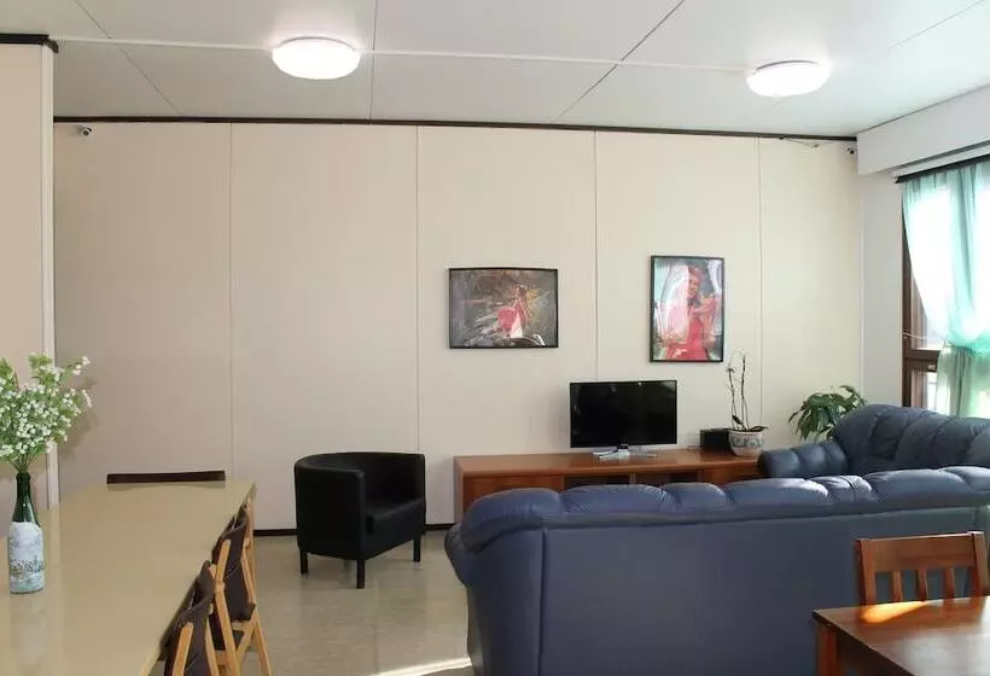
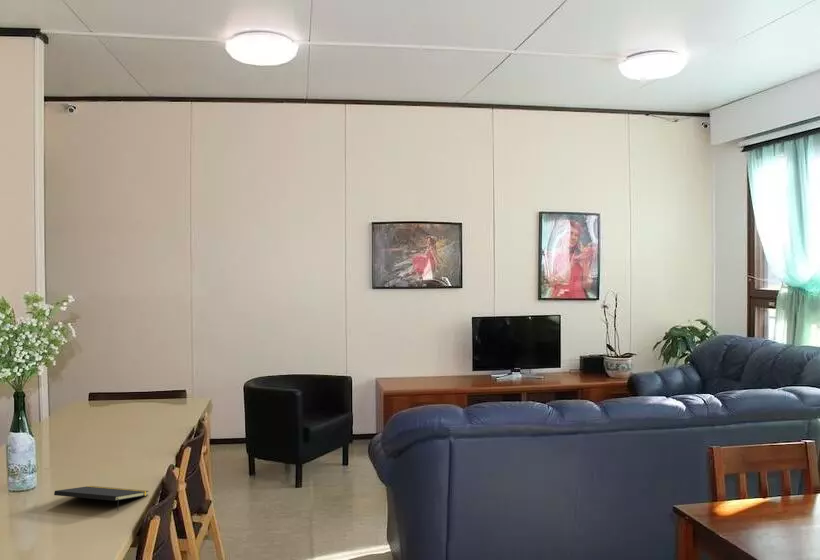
+ notepad [53,485,149,511]
